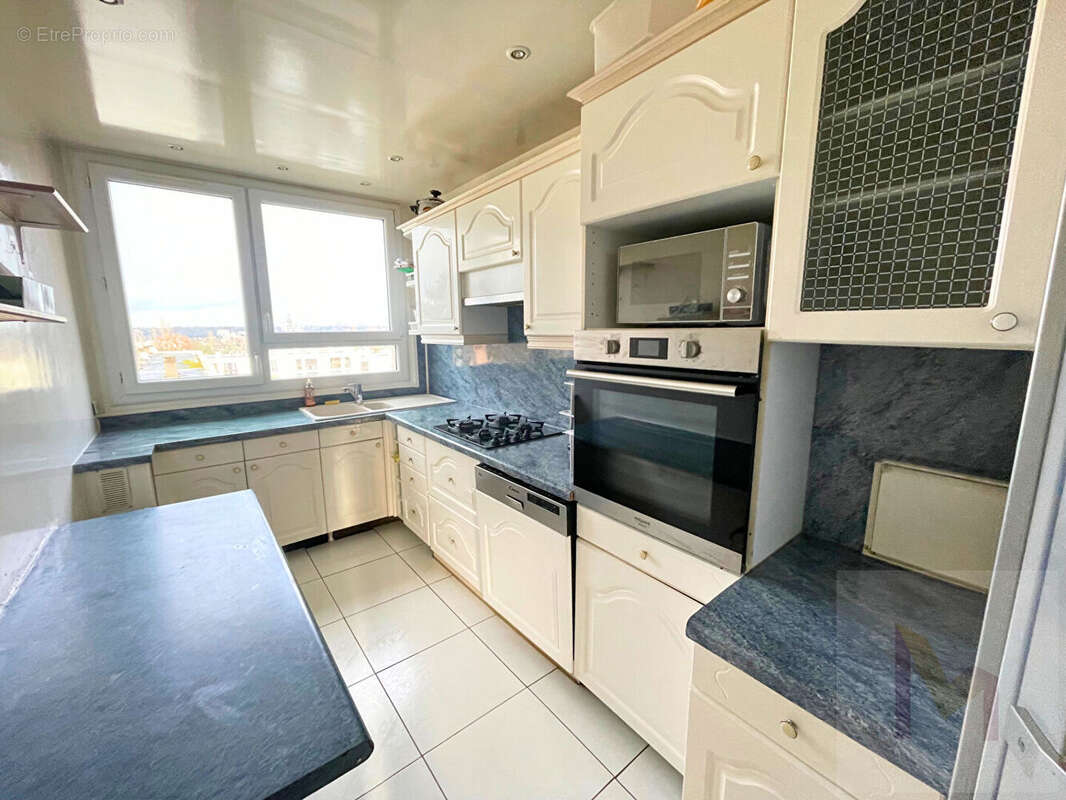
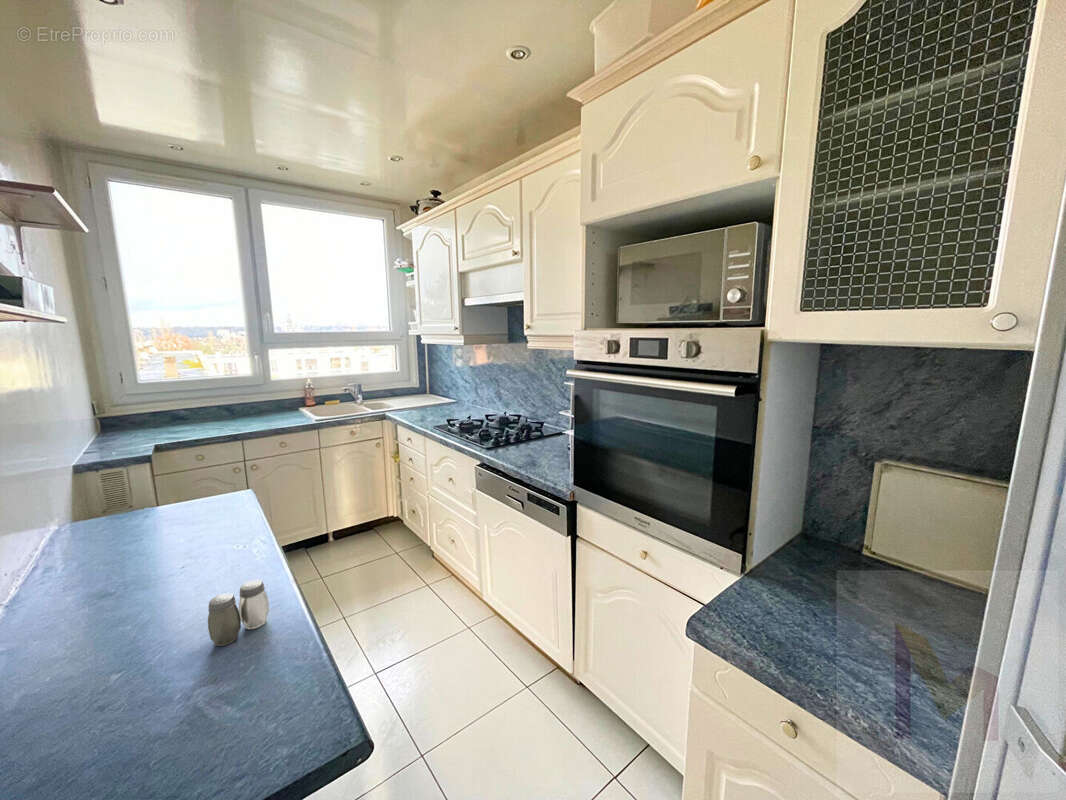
+ salt and pepper shaker [207,579,270,647]
